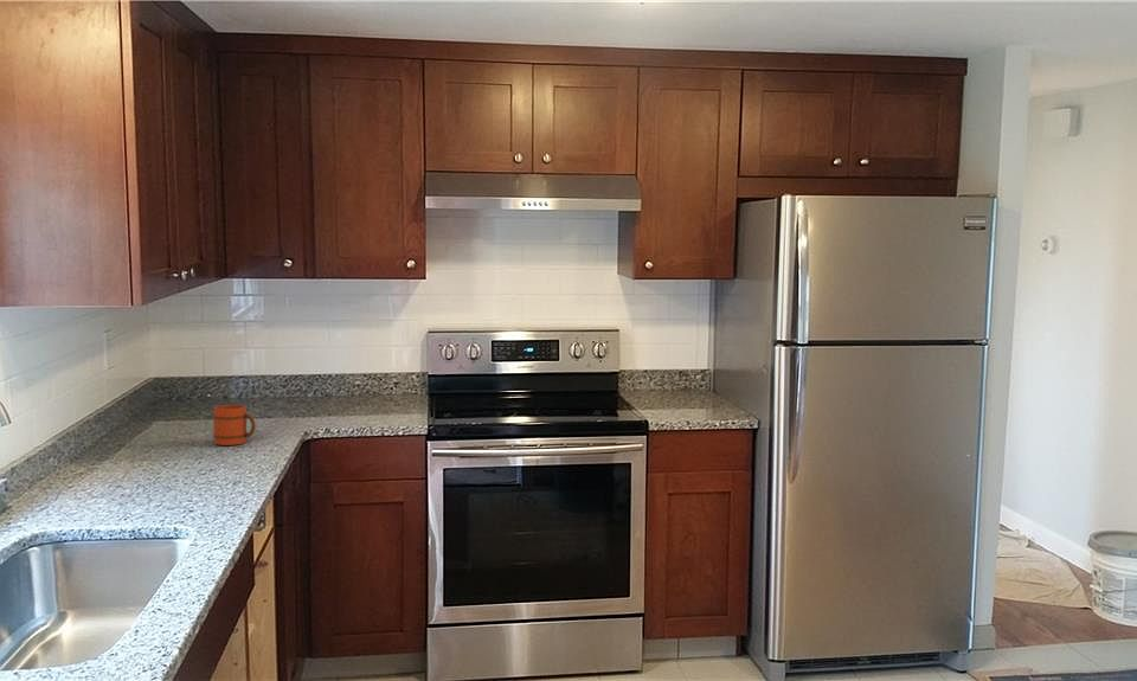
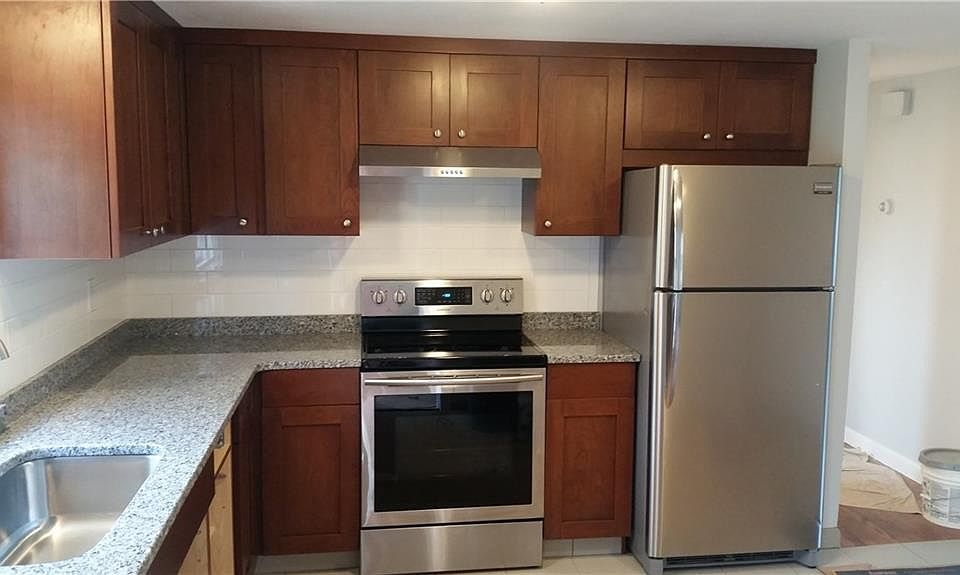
- mug [212,404,257,446]
